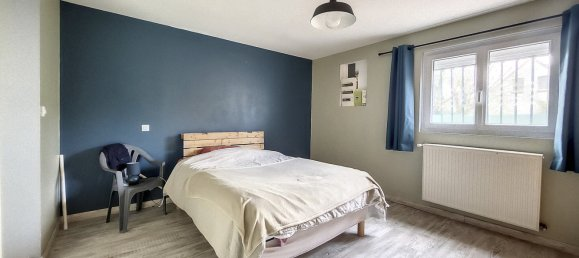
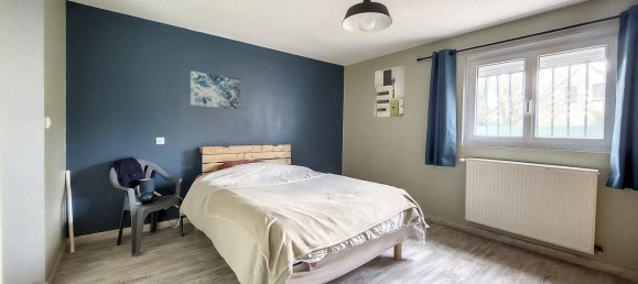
+ wall art [190,70,241,110]
